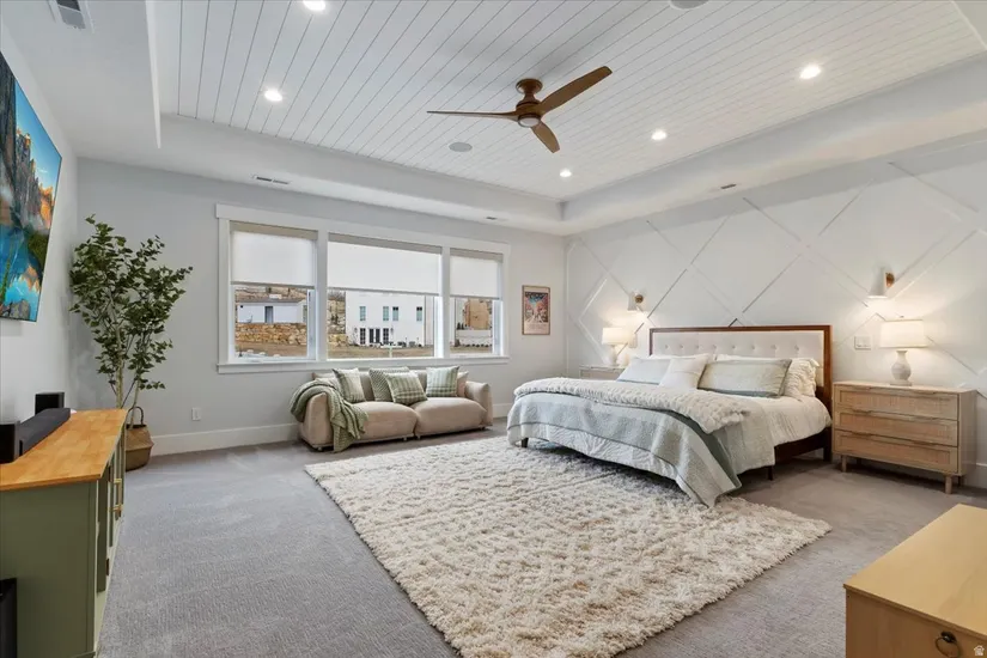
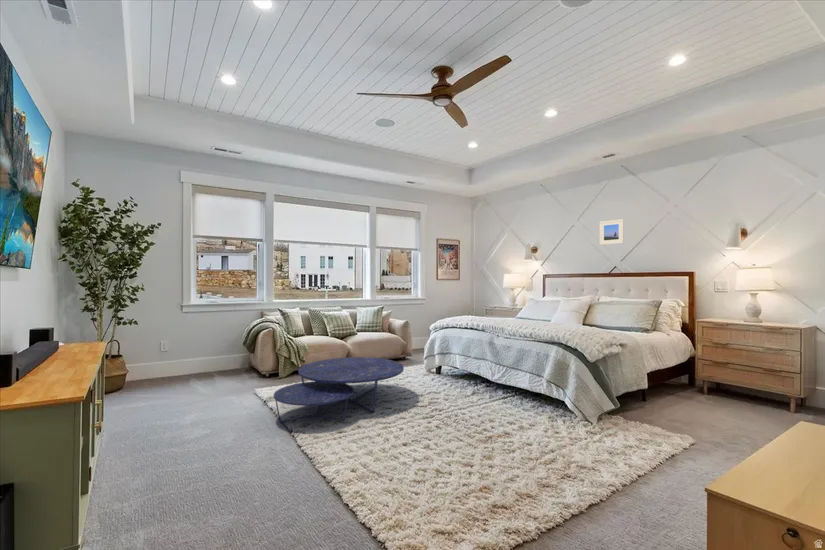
+ nesting table [273,356,405,424]
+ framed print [599,218,625,246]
